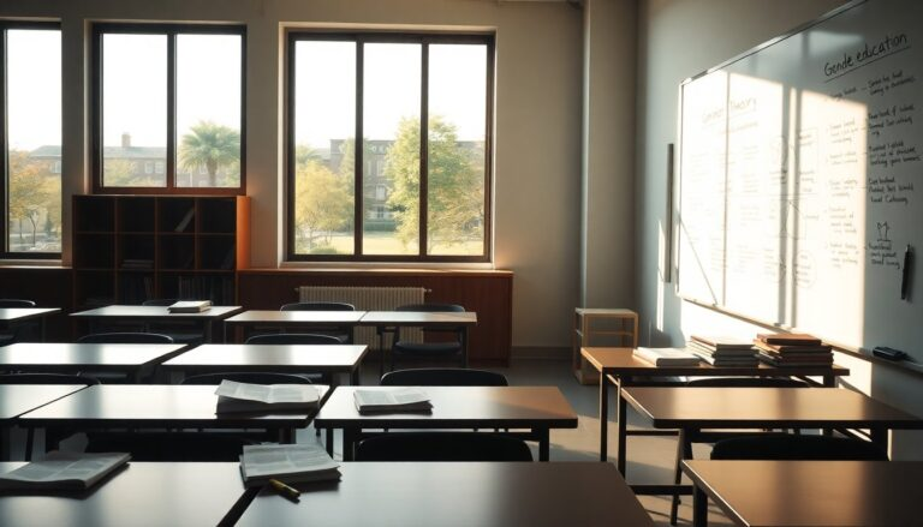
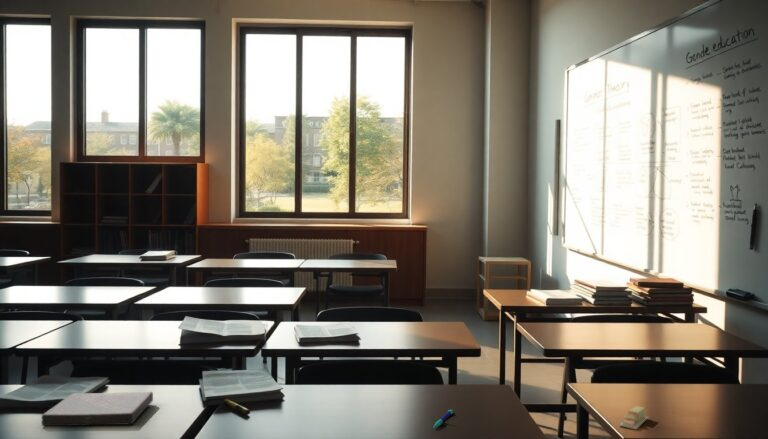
+ book [41,391,154,427]
+ sticky notes [617,405,650,430]
+ pen [432,408,454,429]
